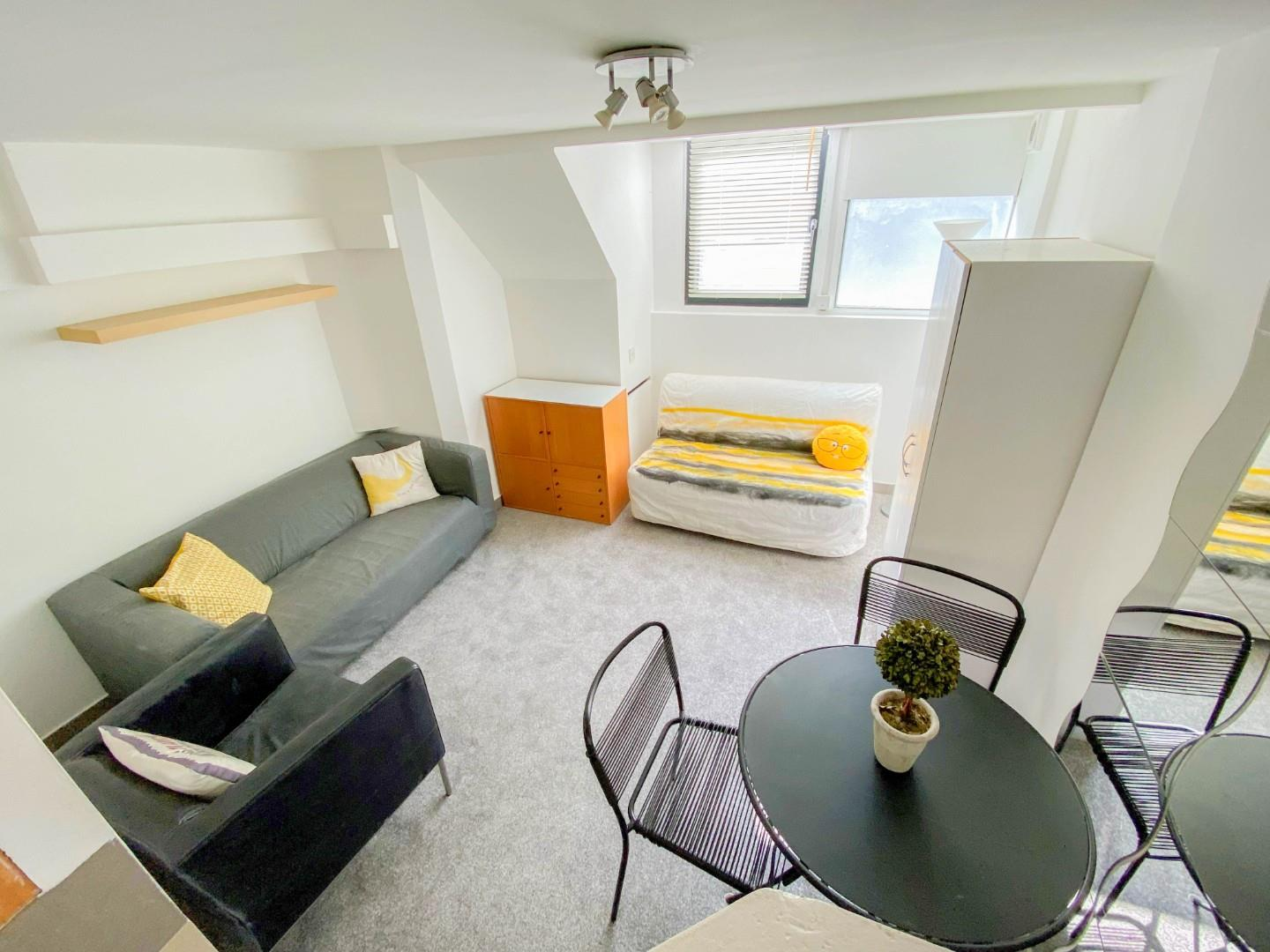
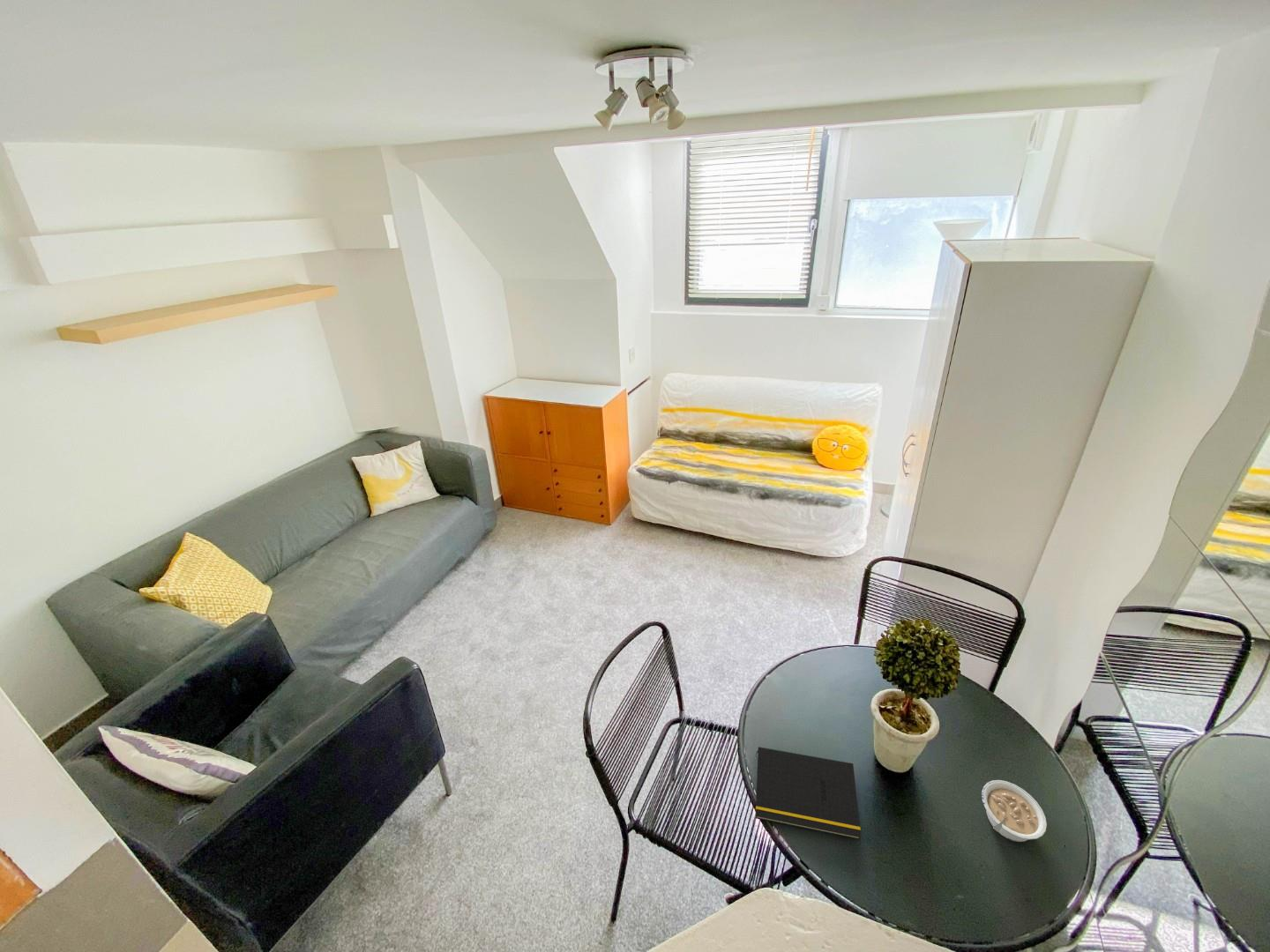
+ notepad [755,746,862,841]
+ legume [981,779,1048,843]
